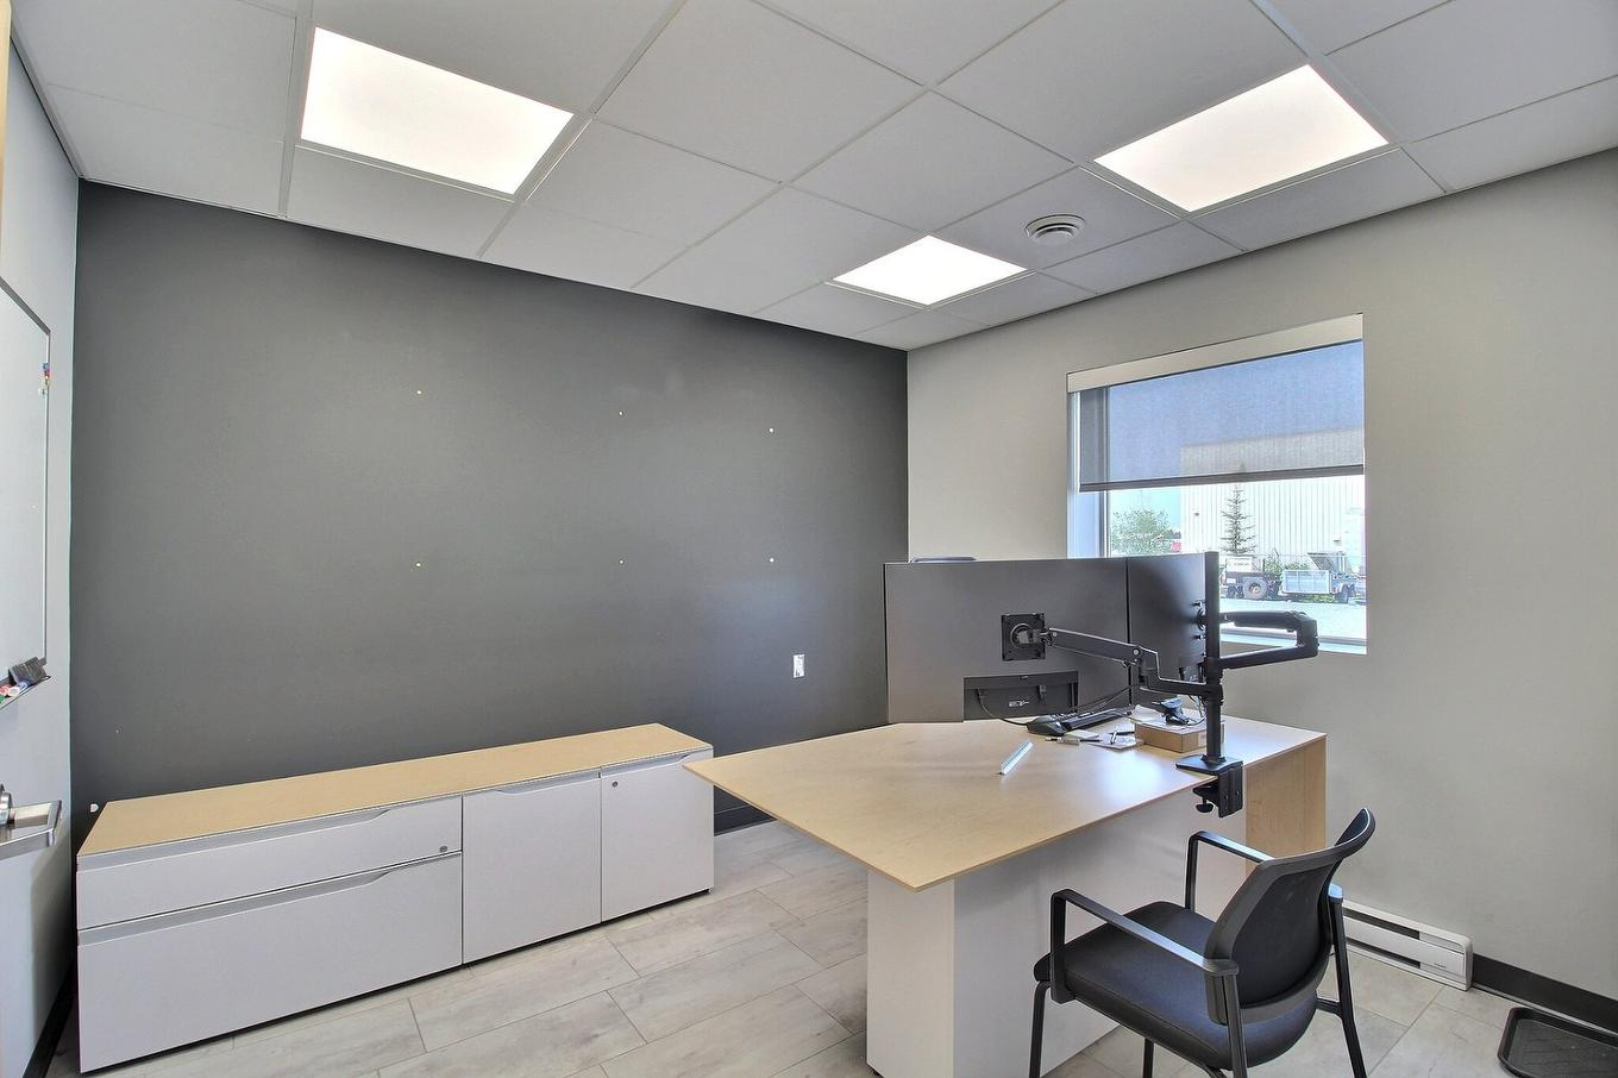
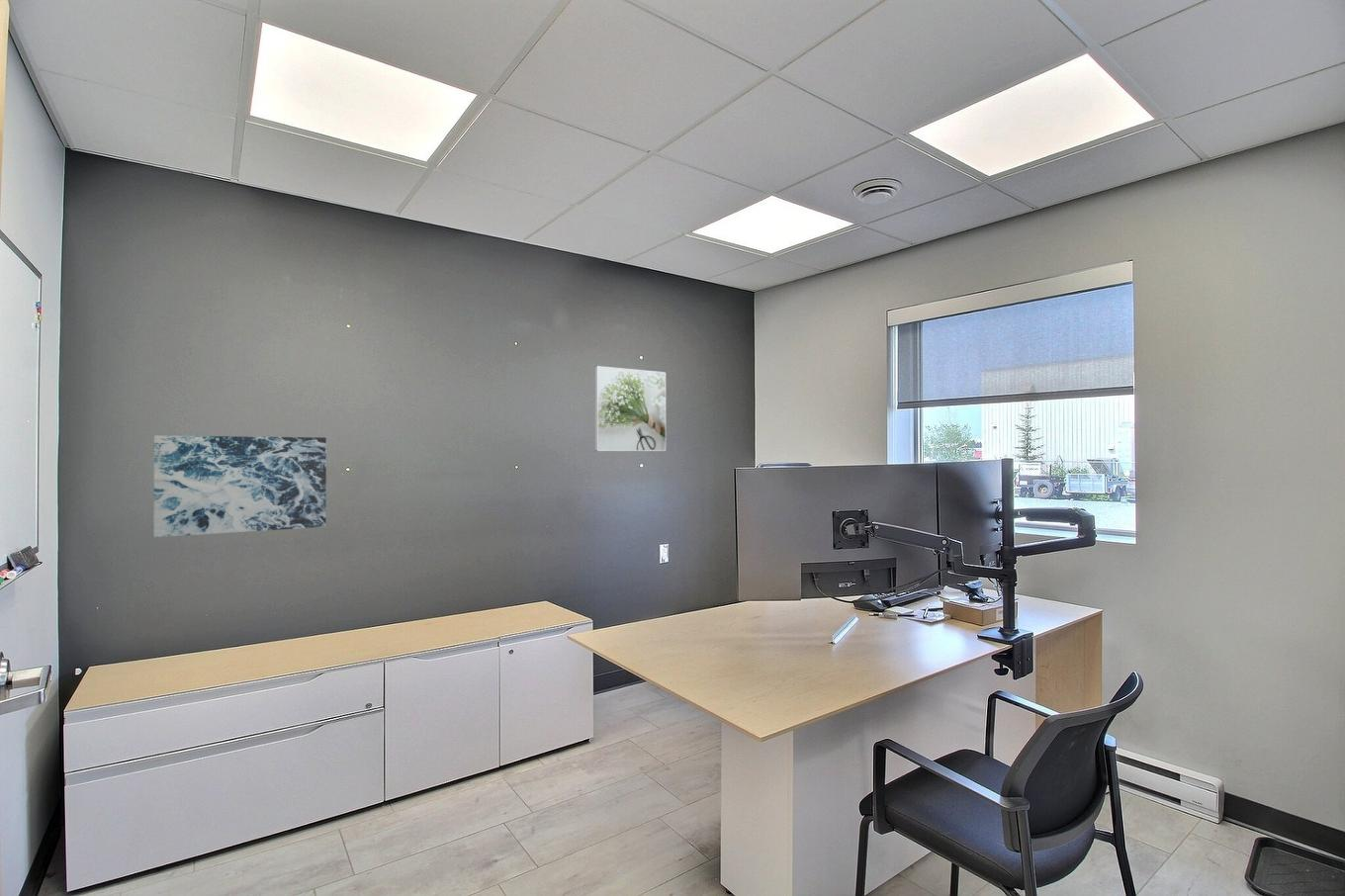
+ wall art [152,434,327,538]
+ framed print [593,365,667,452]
